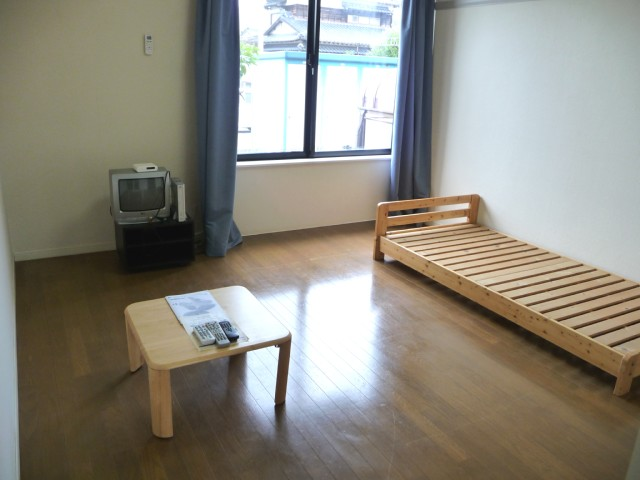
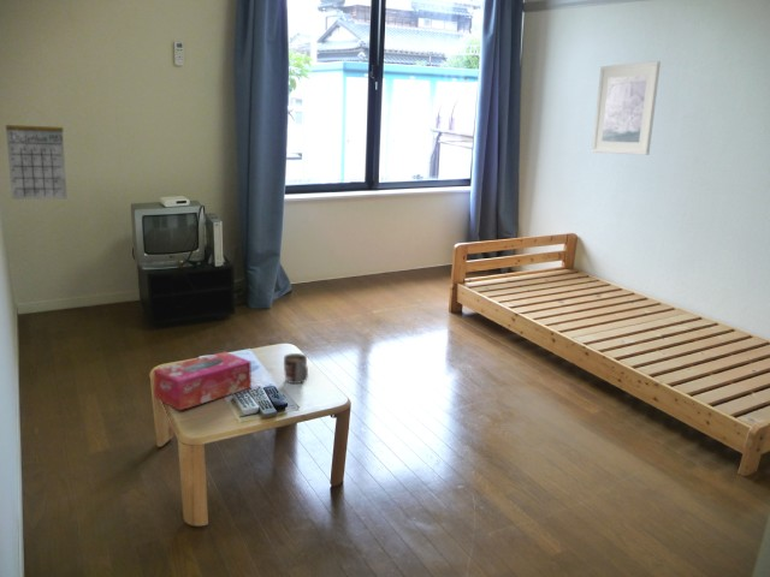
+ mug [283,352,309,385]
+ tissue box [152,351,253,411]
+ calendar [5,111,69,201]
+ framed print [591,60,662,156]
